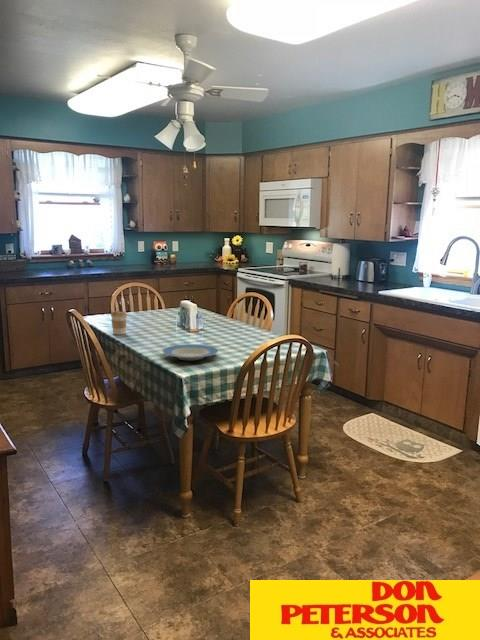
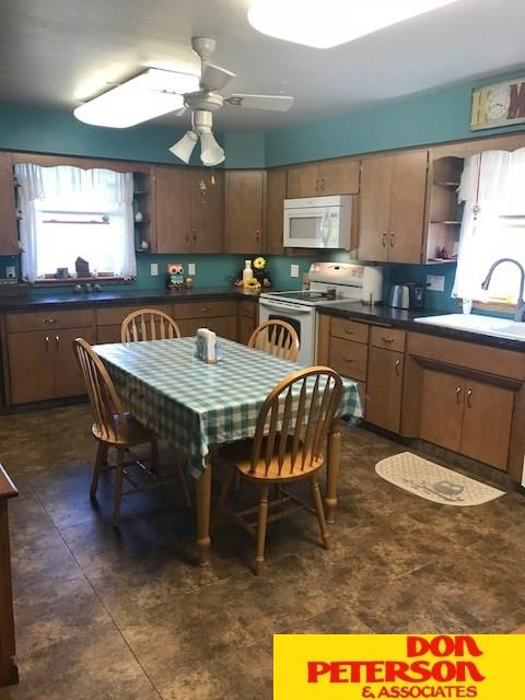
- coffee cup [110,310,128,336]
- plate [161,343,219,361]
